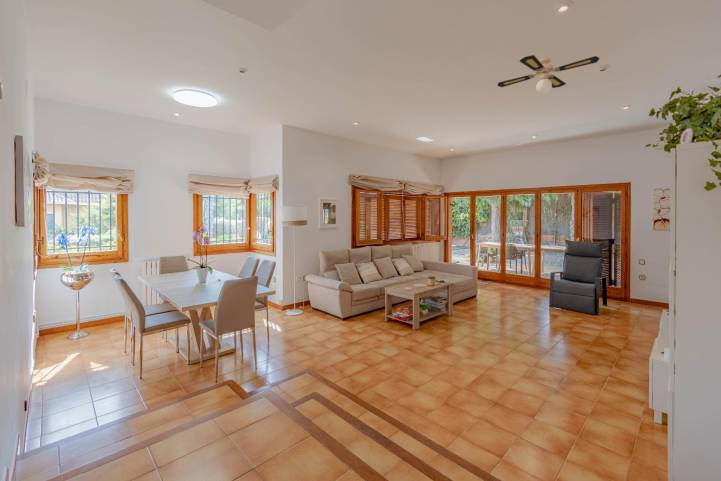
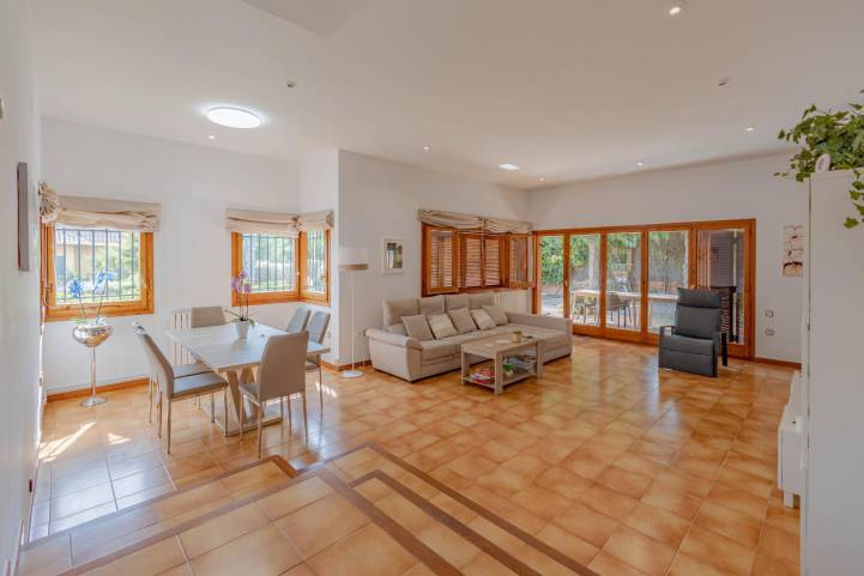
- ceiling fan [497,54,601,95]
